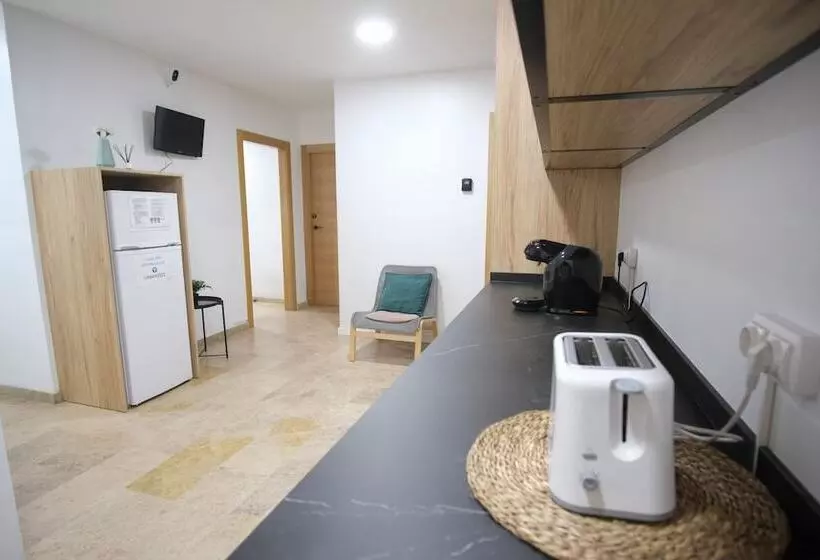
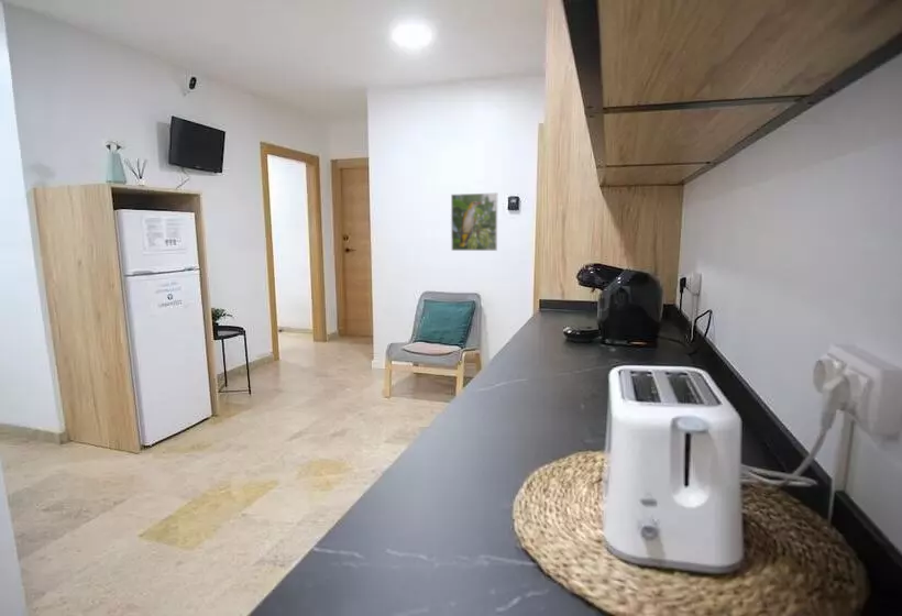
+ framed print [450,191,498,252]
